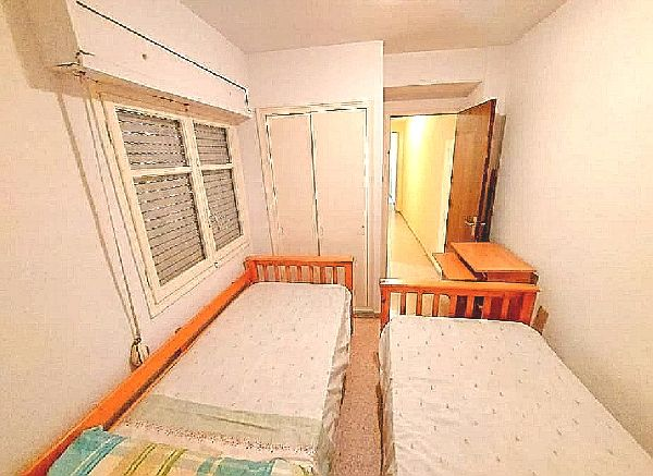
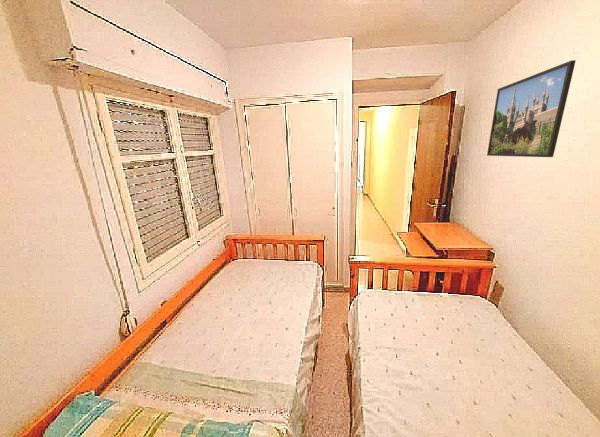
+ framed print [486,59,576,158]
